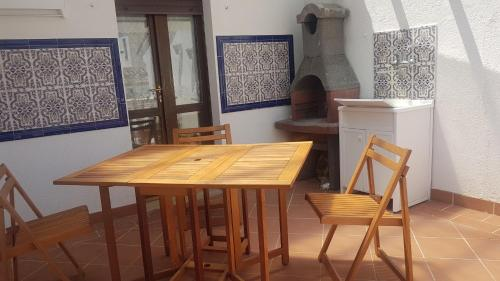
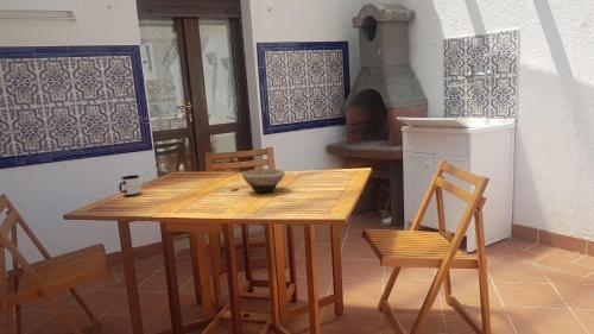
+ bowl [241,168,286,194]
+ mug [118,174,141,197]
